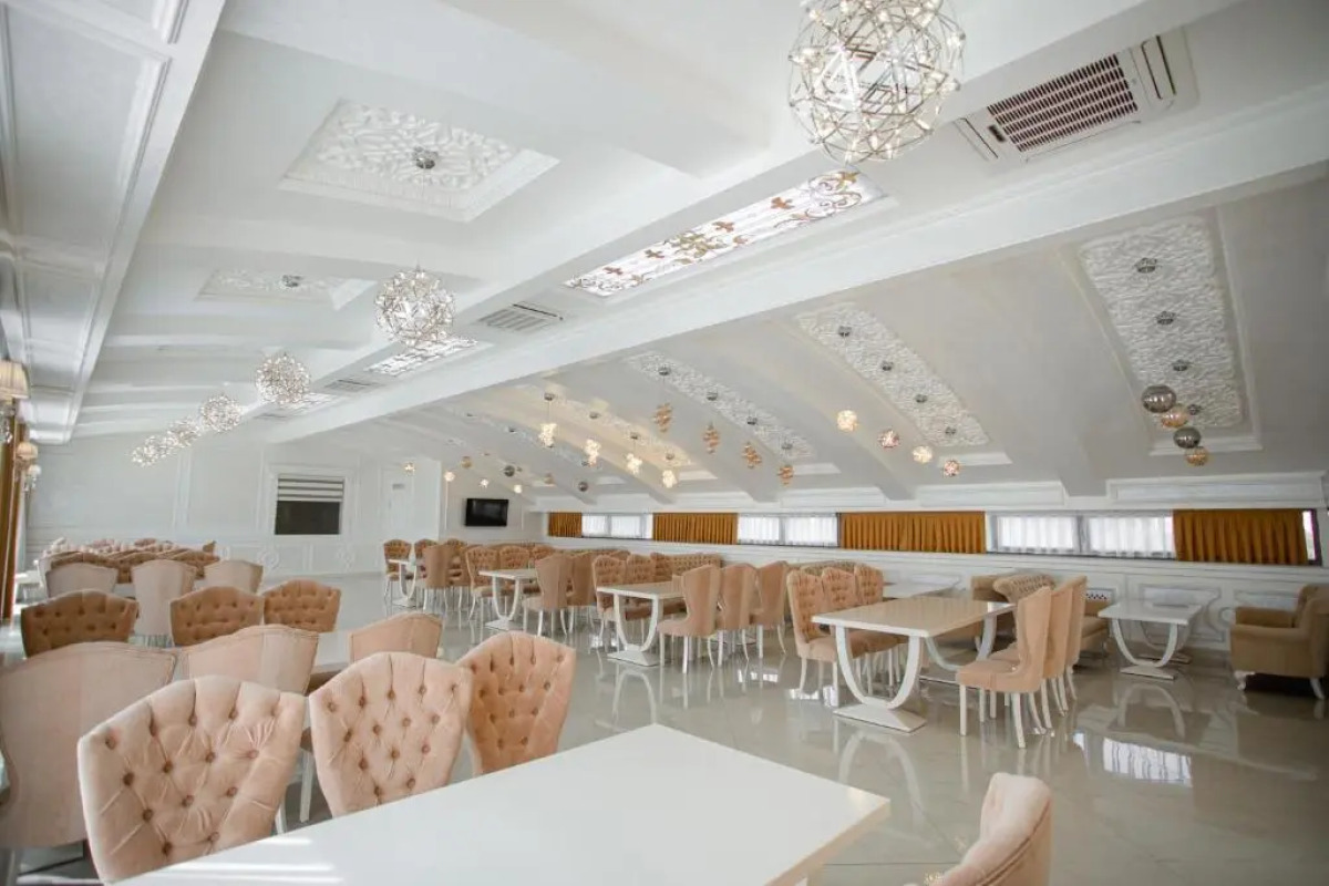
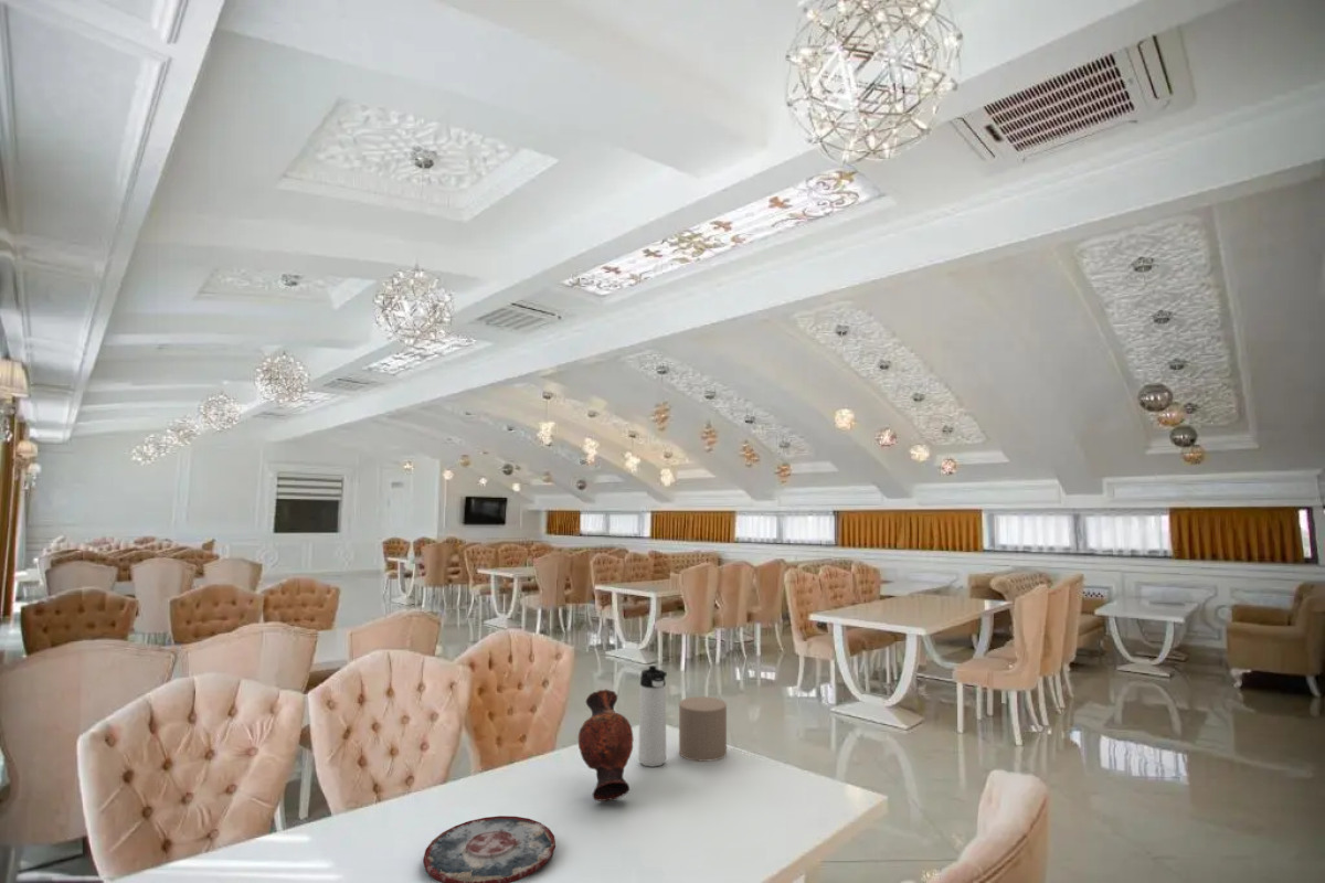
+ plate [422,815,556,883]
+ vase [577,688,635,802]
+ thermos bottle [637,664,668,768]
+ candle [678,695,728,763]
